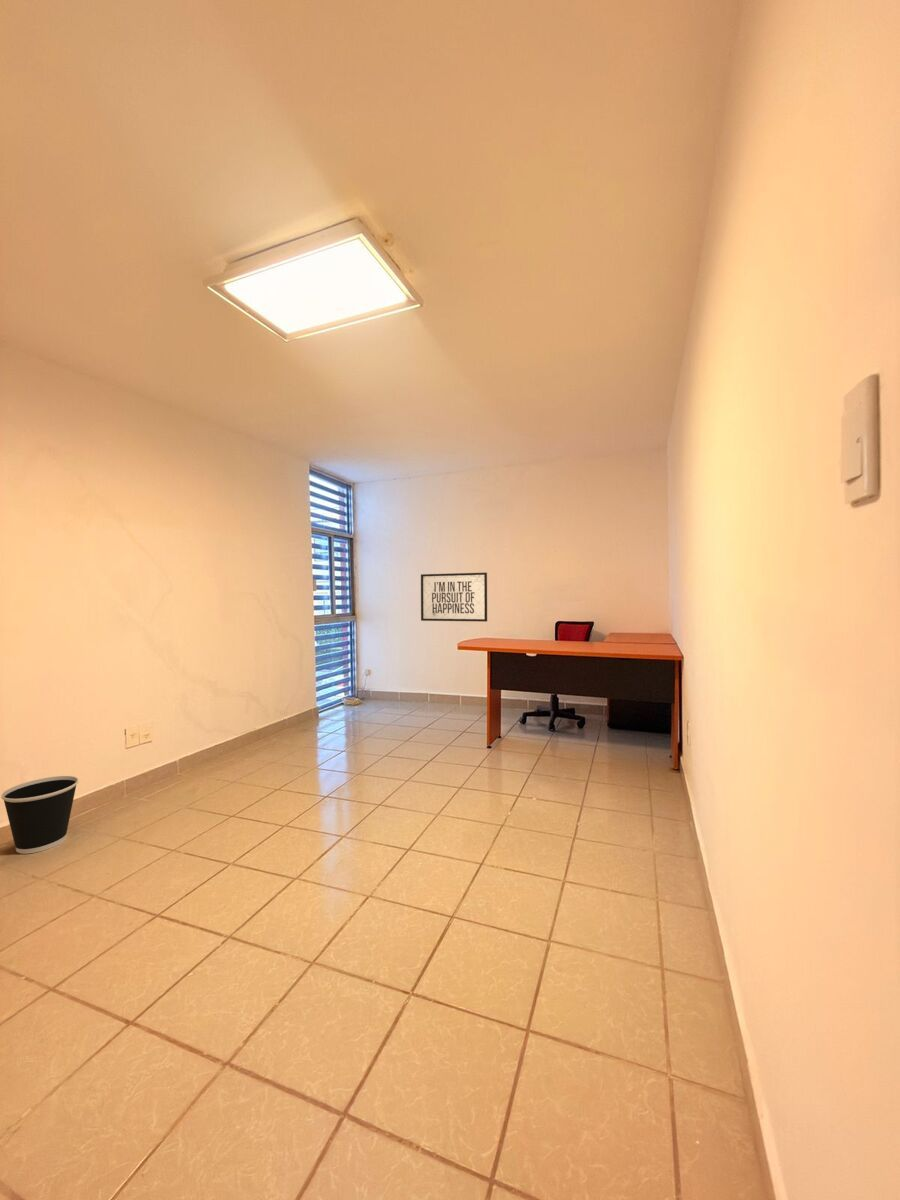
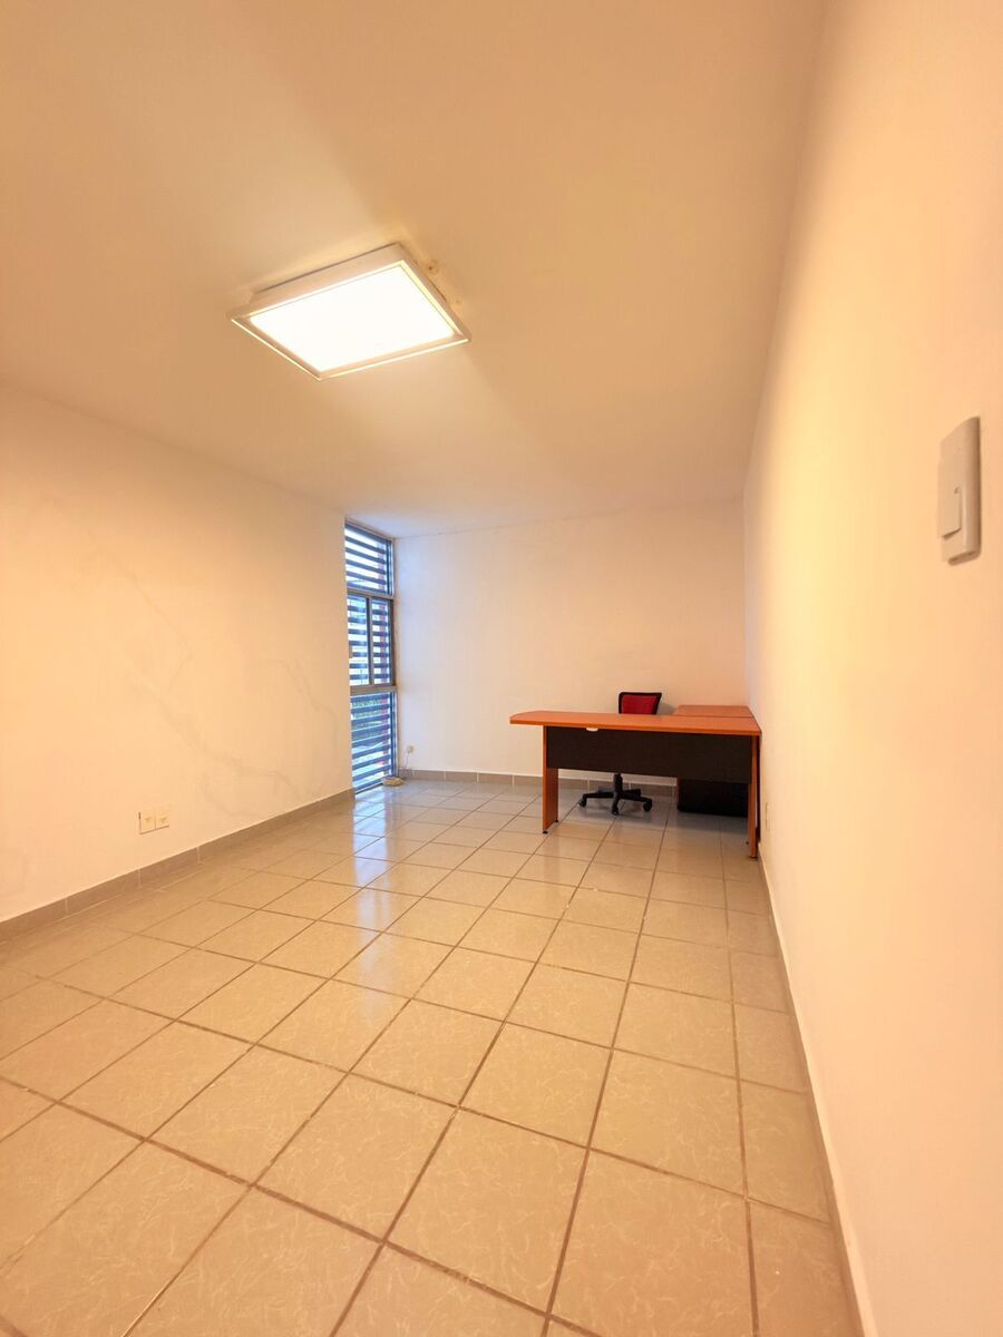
- mirror [420,572,488,623]
- wastebasket [0,775,79,855]
